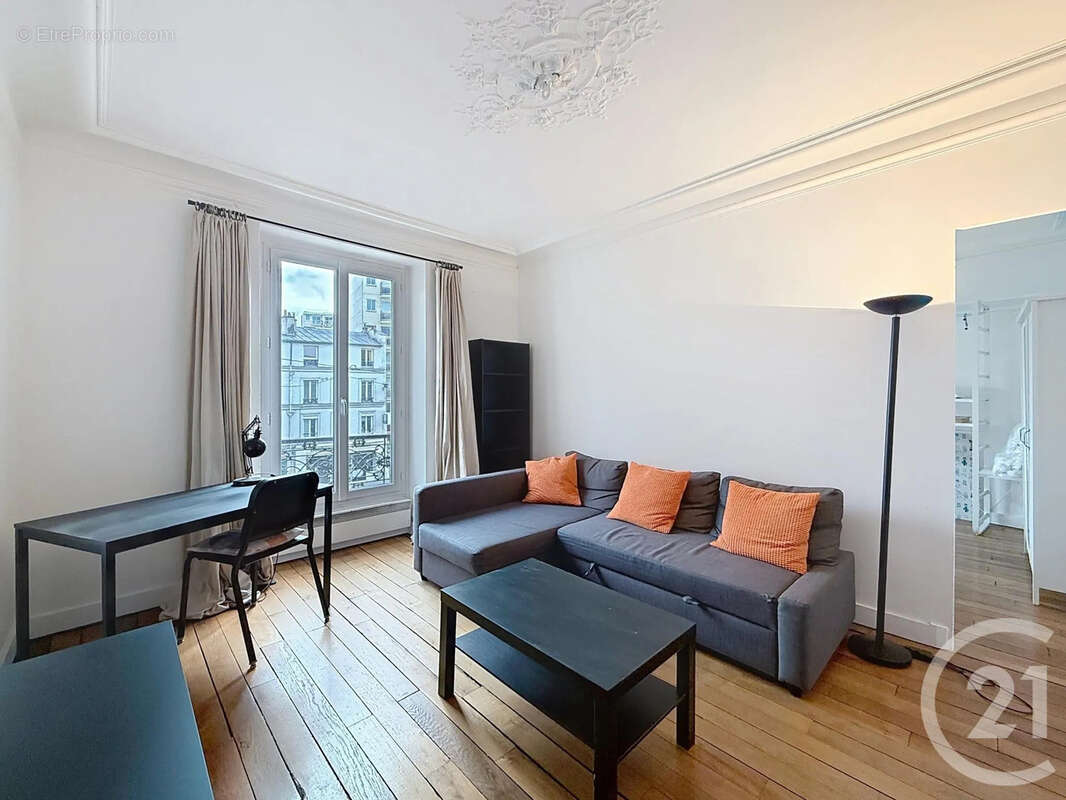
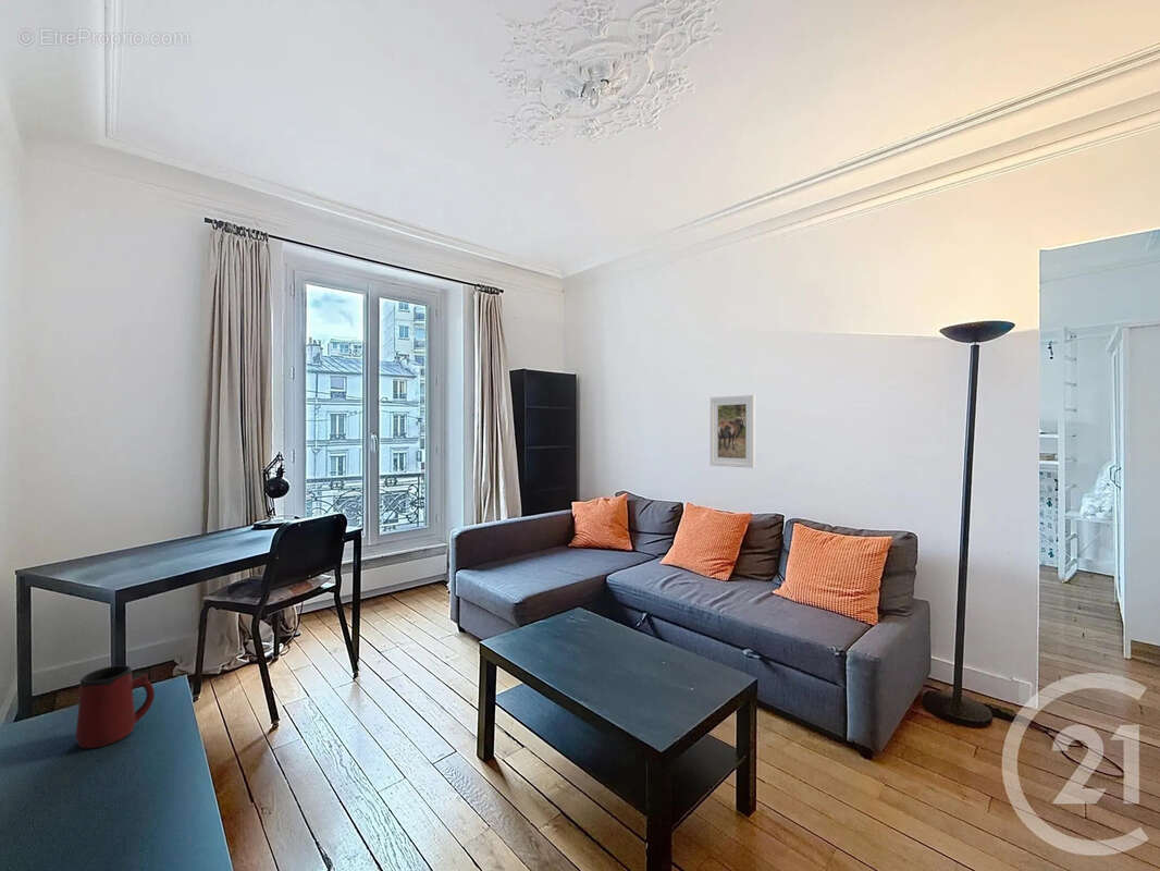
+ mug [75,664,156,749]
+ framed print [709,394,756,469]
